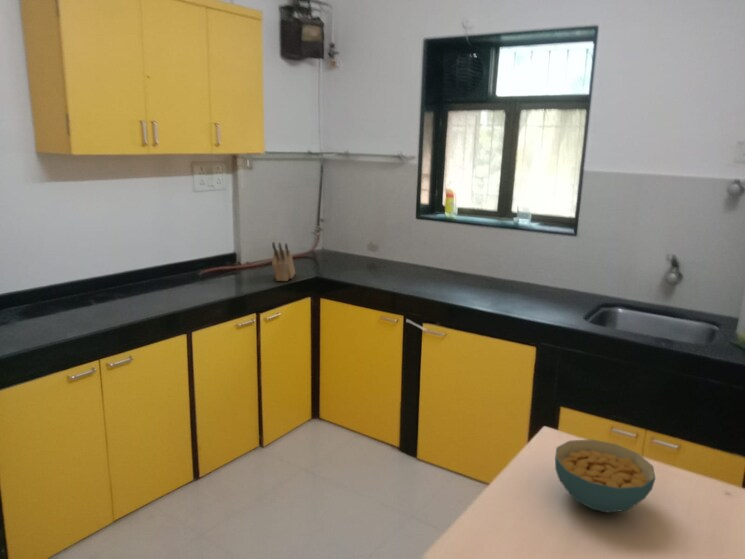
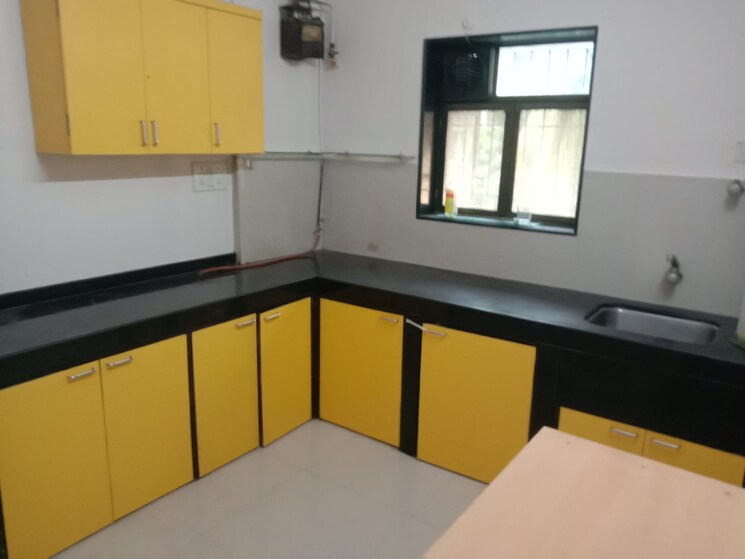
- knife block [271,241,296,282]
- cereal bowl [554,438,657,514]
